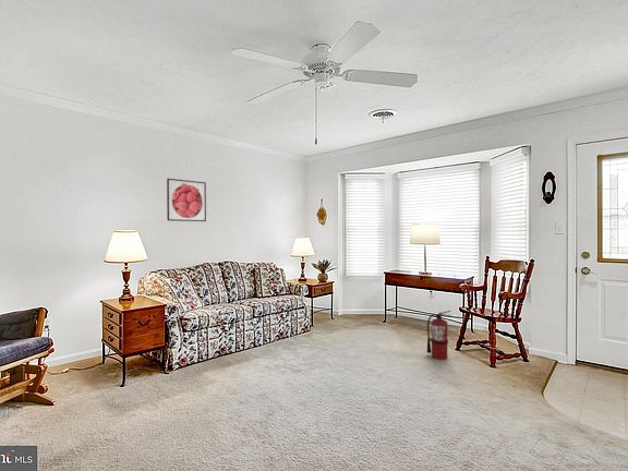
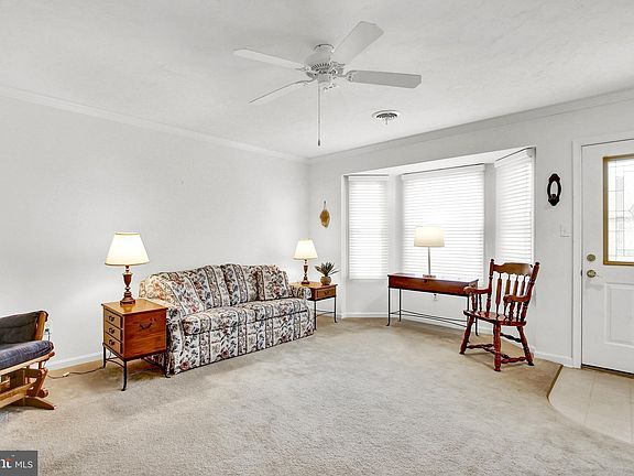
- fire extinguisher [426,310,452,361]
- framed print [166,178,207,222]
